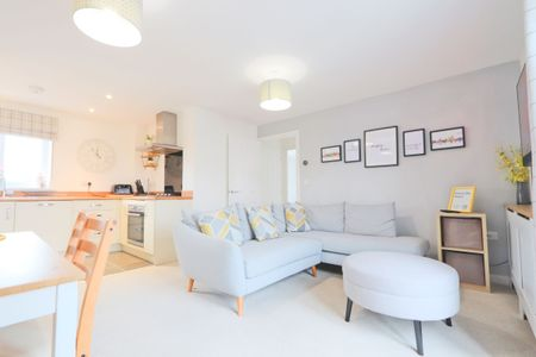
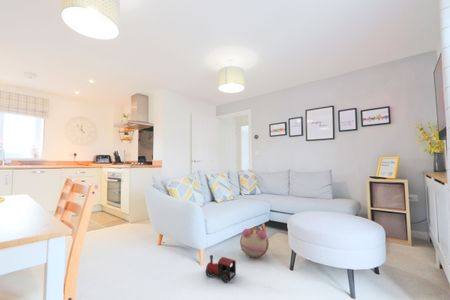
+ toy train [204,254,237,284]
+ plush toy [239,226,270,259]
